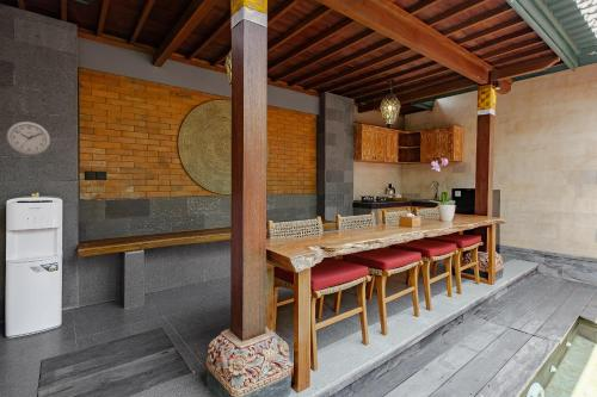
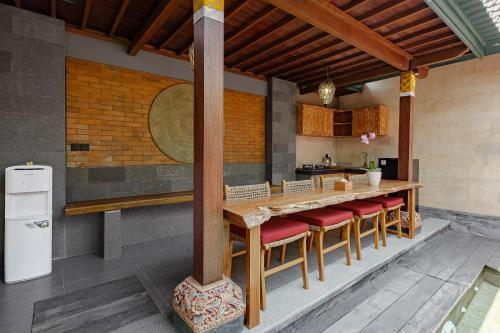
- wall clock [5,120,51,156]
